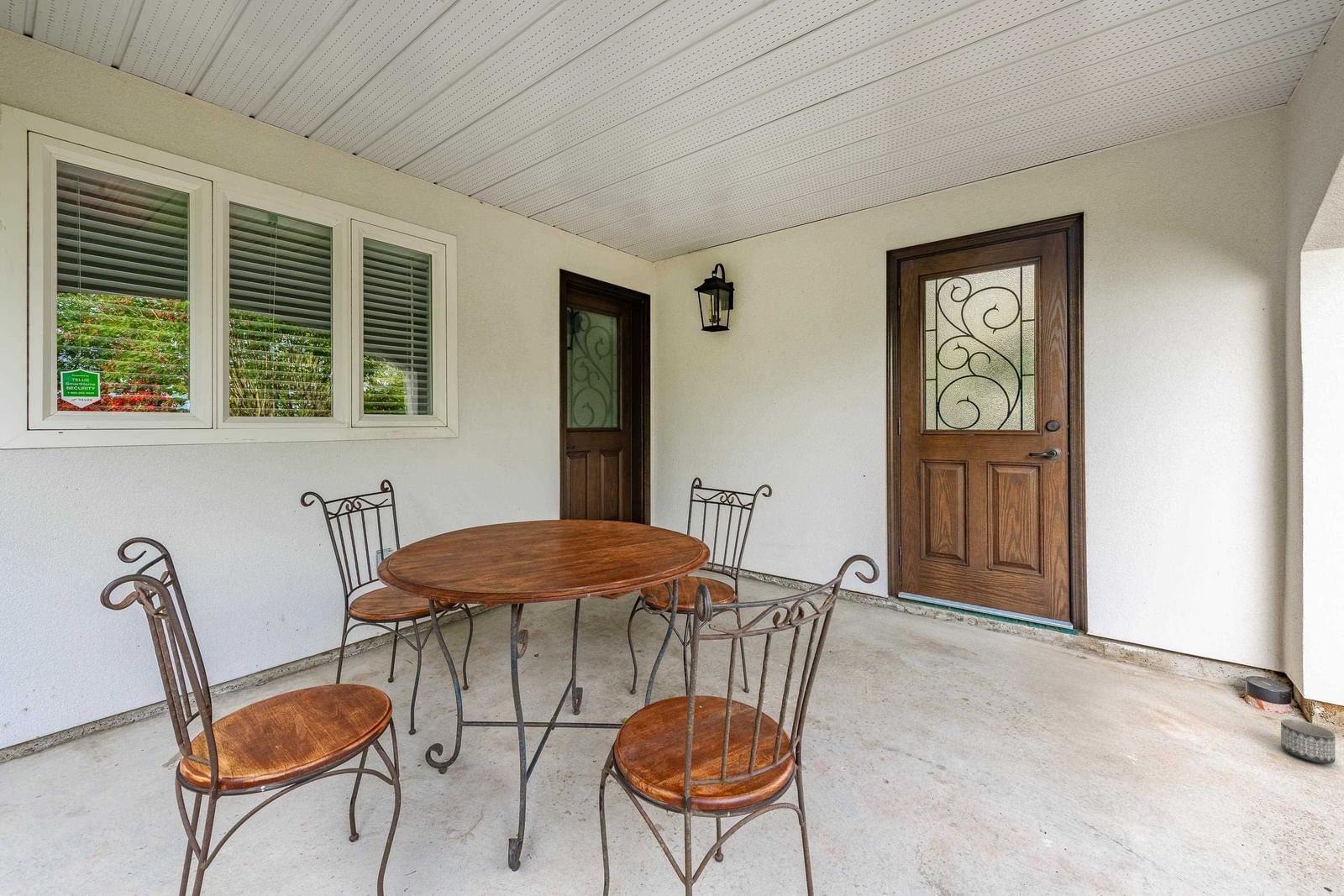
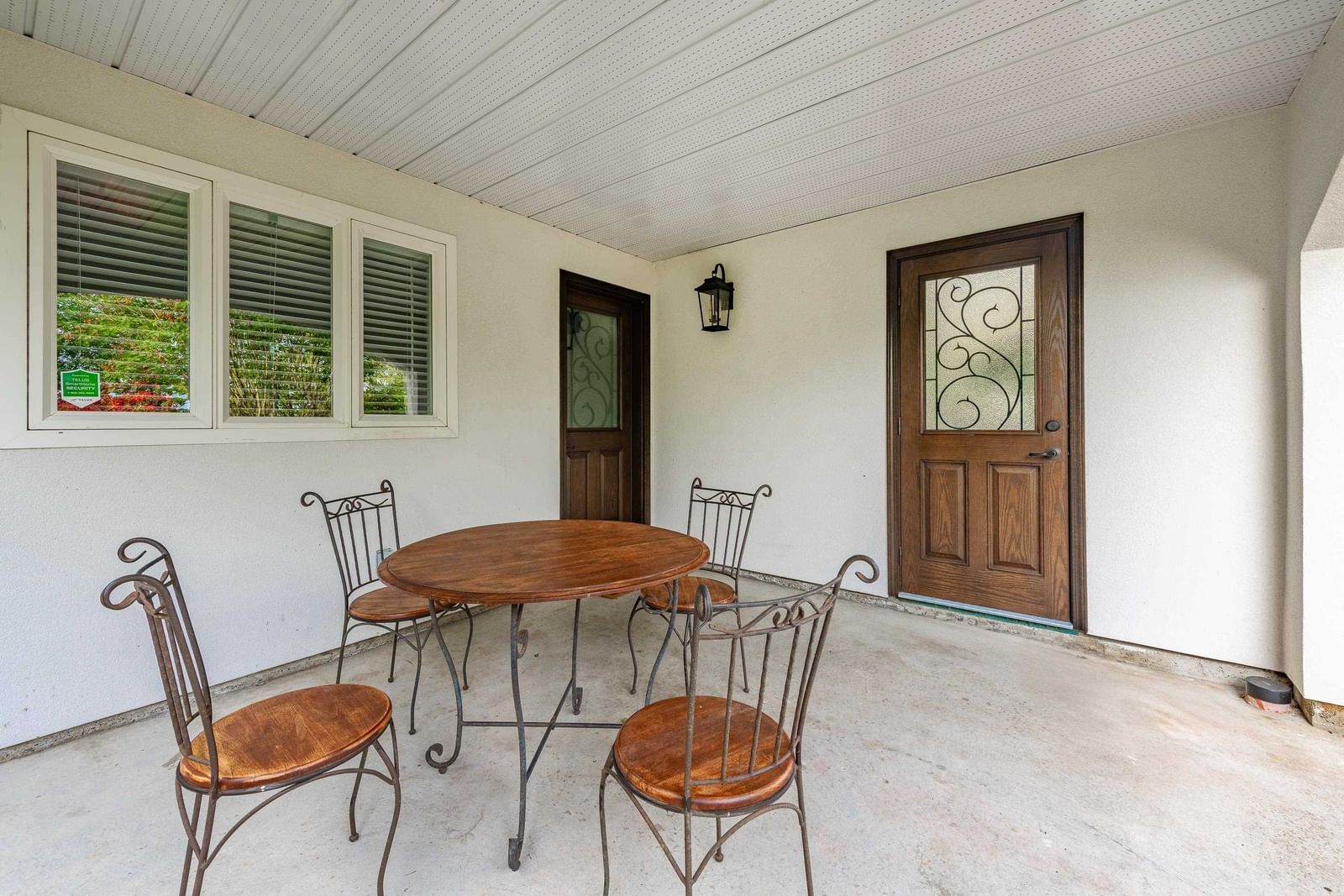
- planter [1280,718,1336,764]
